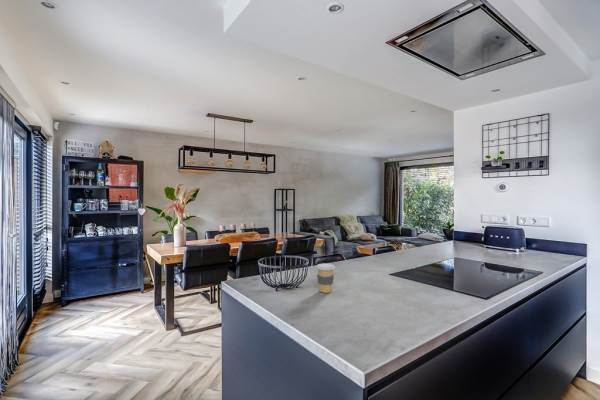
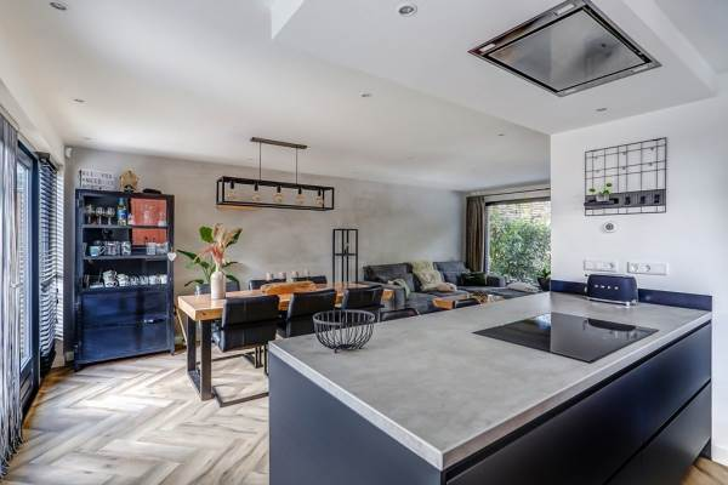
- coffee cup [315,263,336,294]
